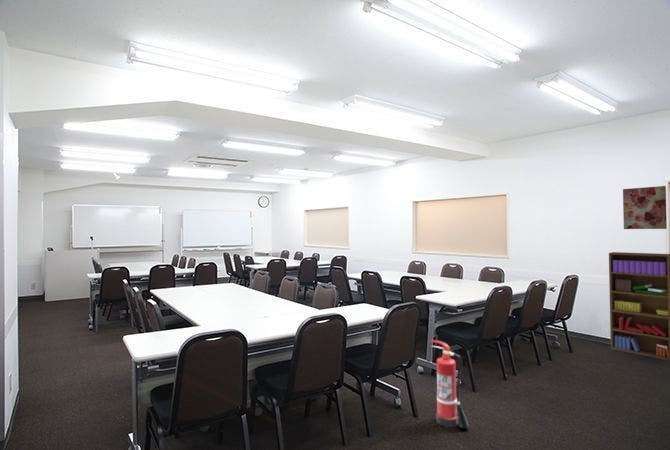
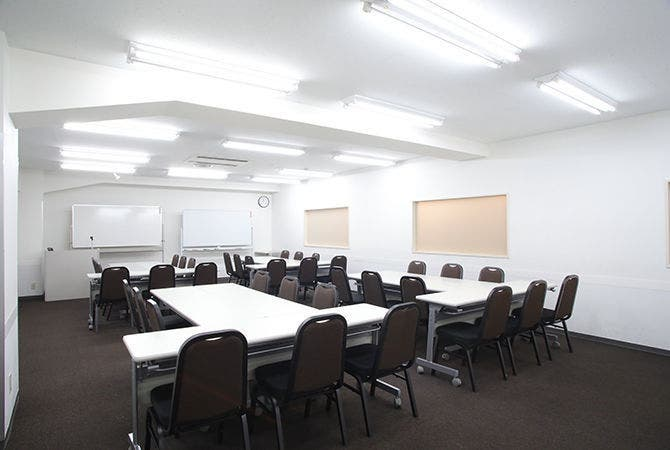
- wall art [622,185,668,230]
- bookshelf [608,251,670,362]
- fire extinguisher [428,339,469,429]
